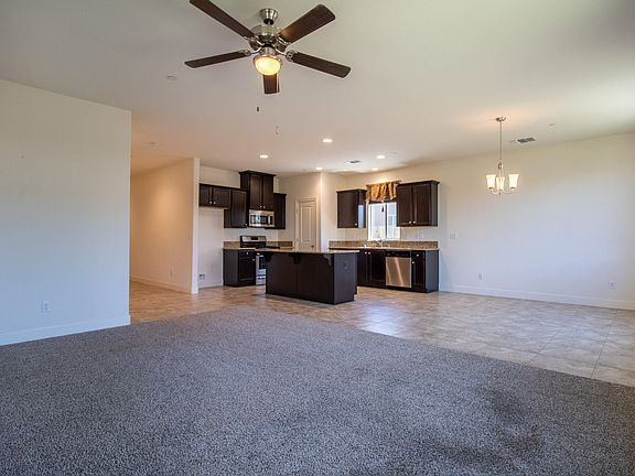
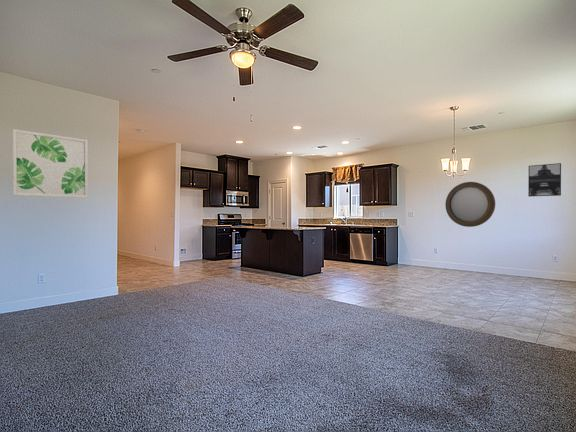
+ wall art [12,128,89,199]
+ wall art [527,162,562,197]
+ home mirror [444,181,496,228]
